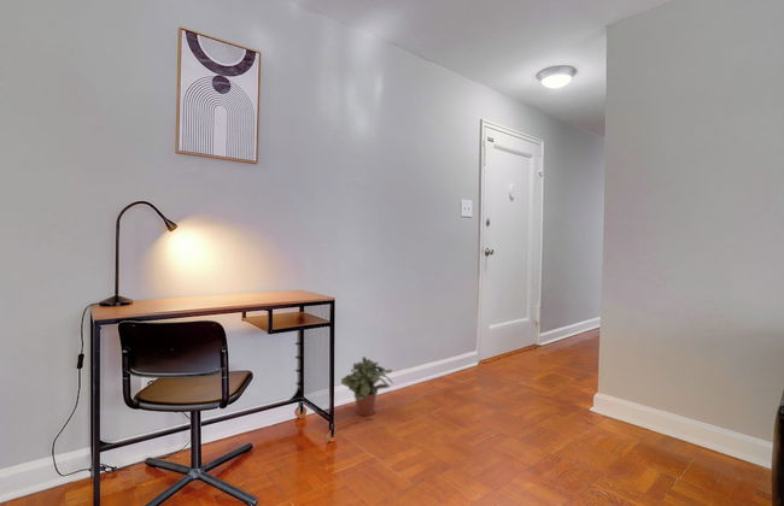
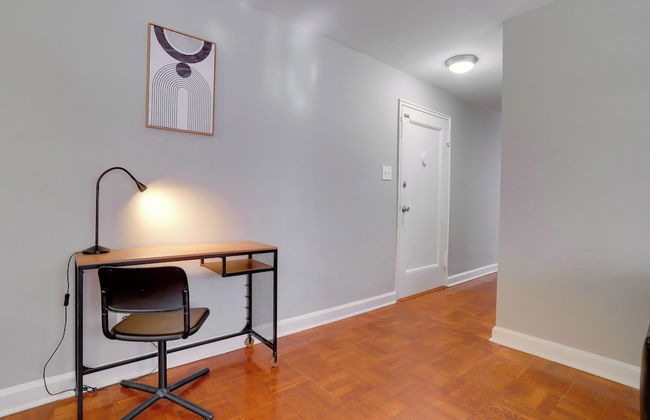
- potted plant [340,355,394,417]
